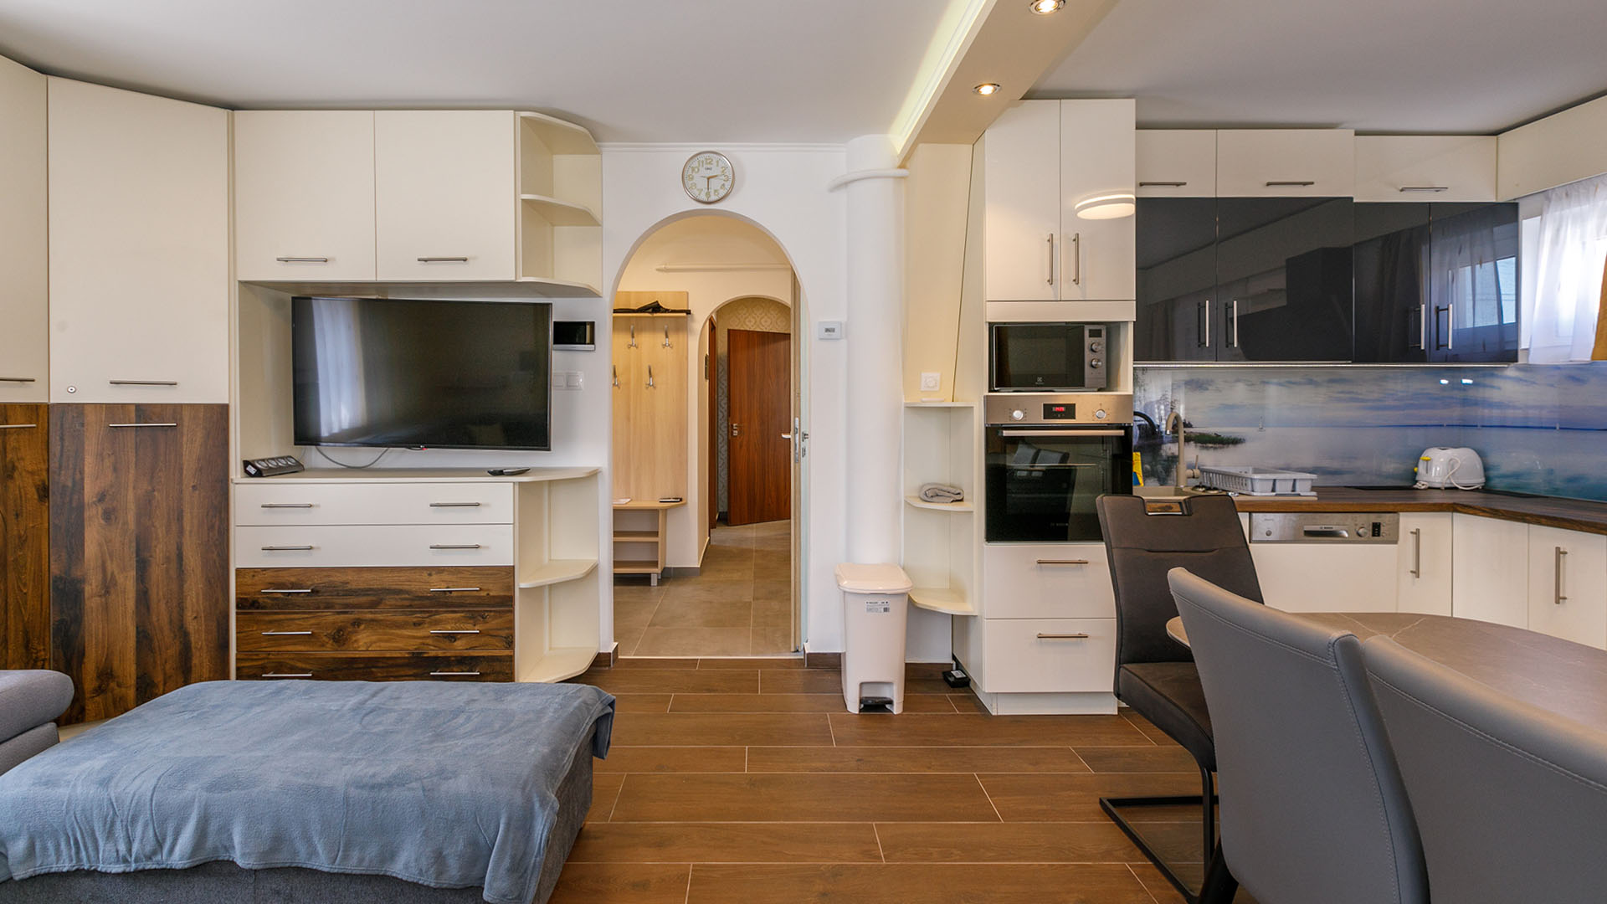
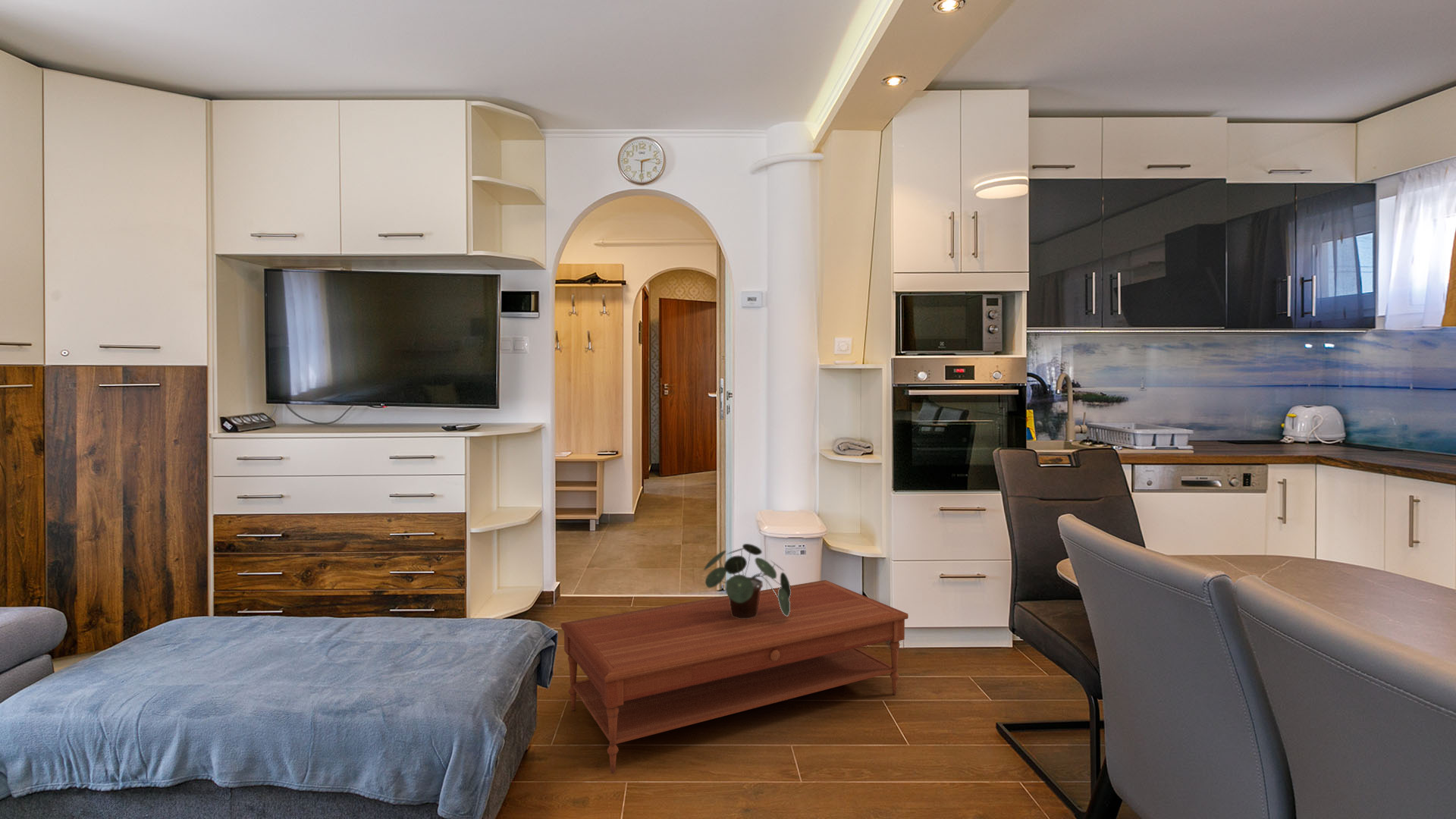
+ potted plant [703,543,791,619]
+ coffee table [560,579,909,774]
